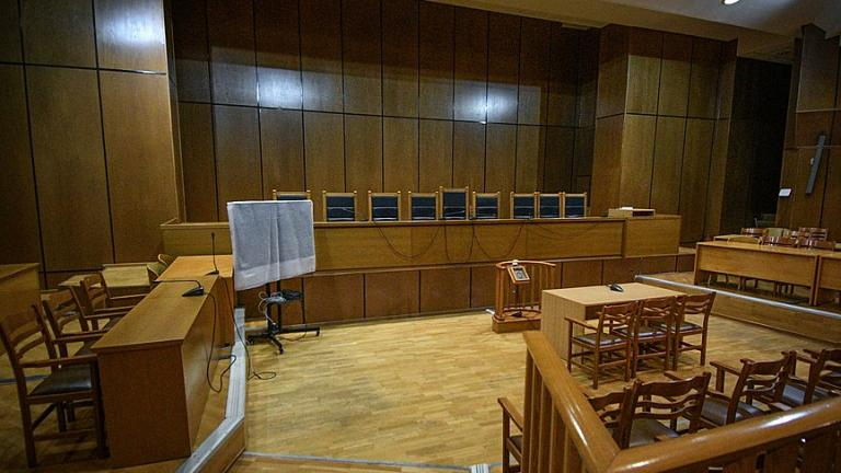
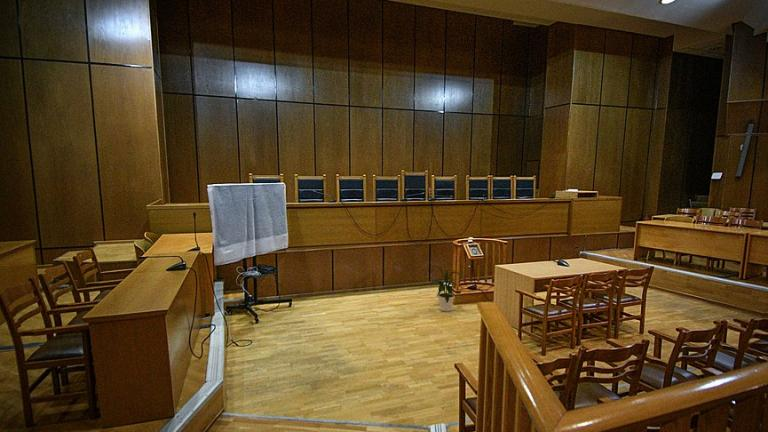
+ house plant [428,264,463,313]
